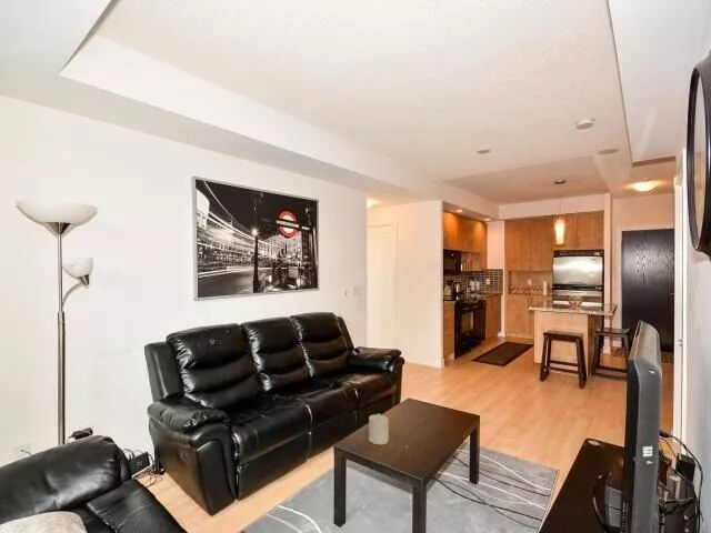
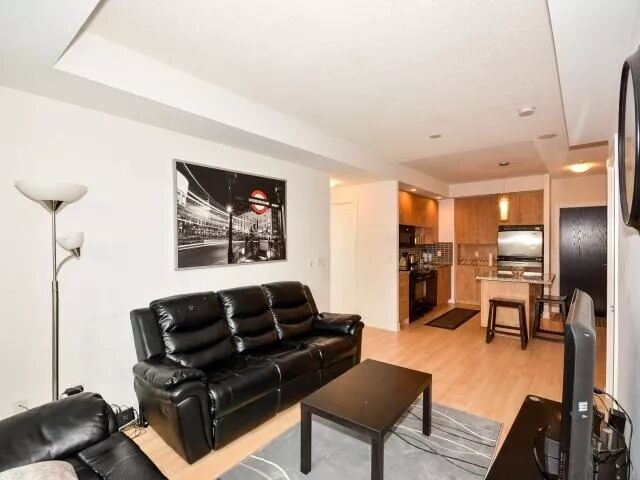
- candle [368,413,390,445]
